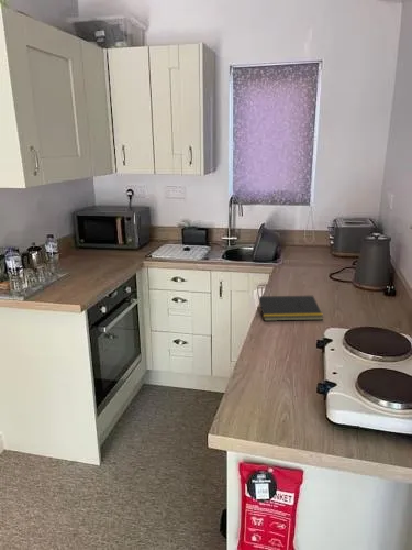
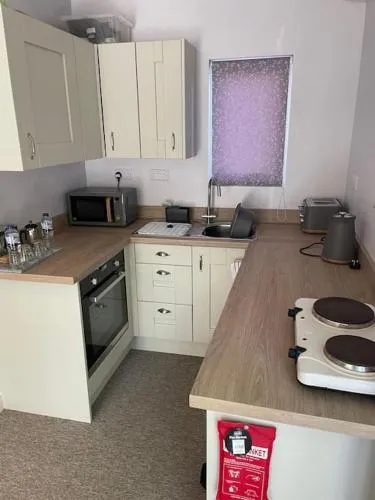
- notepad [256,295,324,322]
